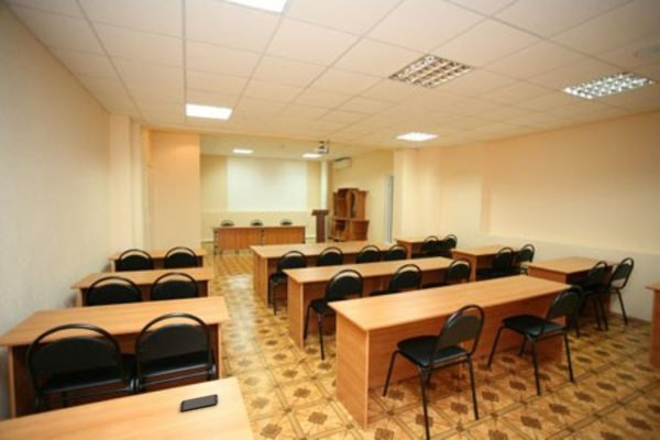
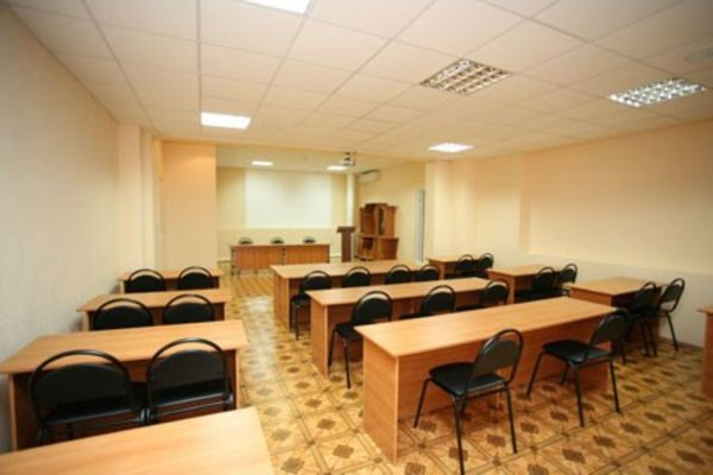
- smartphone [179,393,219,413]
